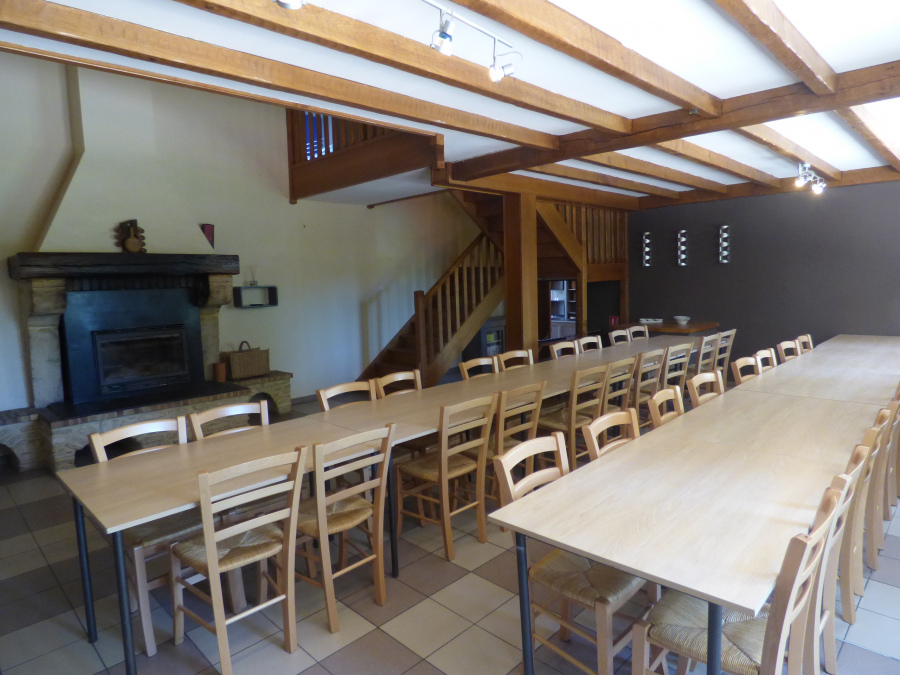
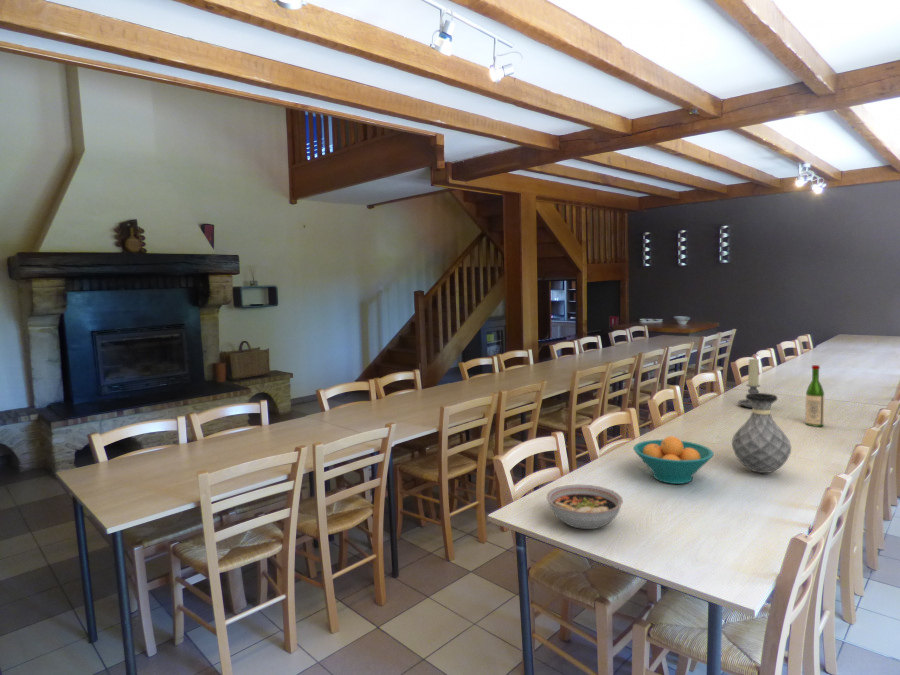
+ wine bottle [804,364,825,428]
+ bowl [546,483,624,530]
+ candle holder [737,357,761,409]
+ fruit bowl [632,435,715,485]
+ vase [731,392,792,474]
